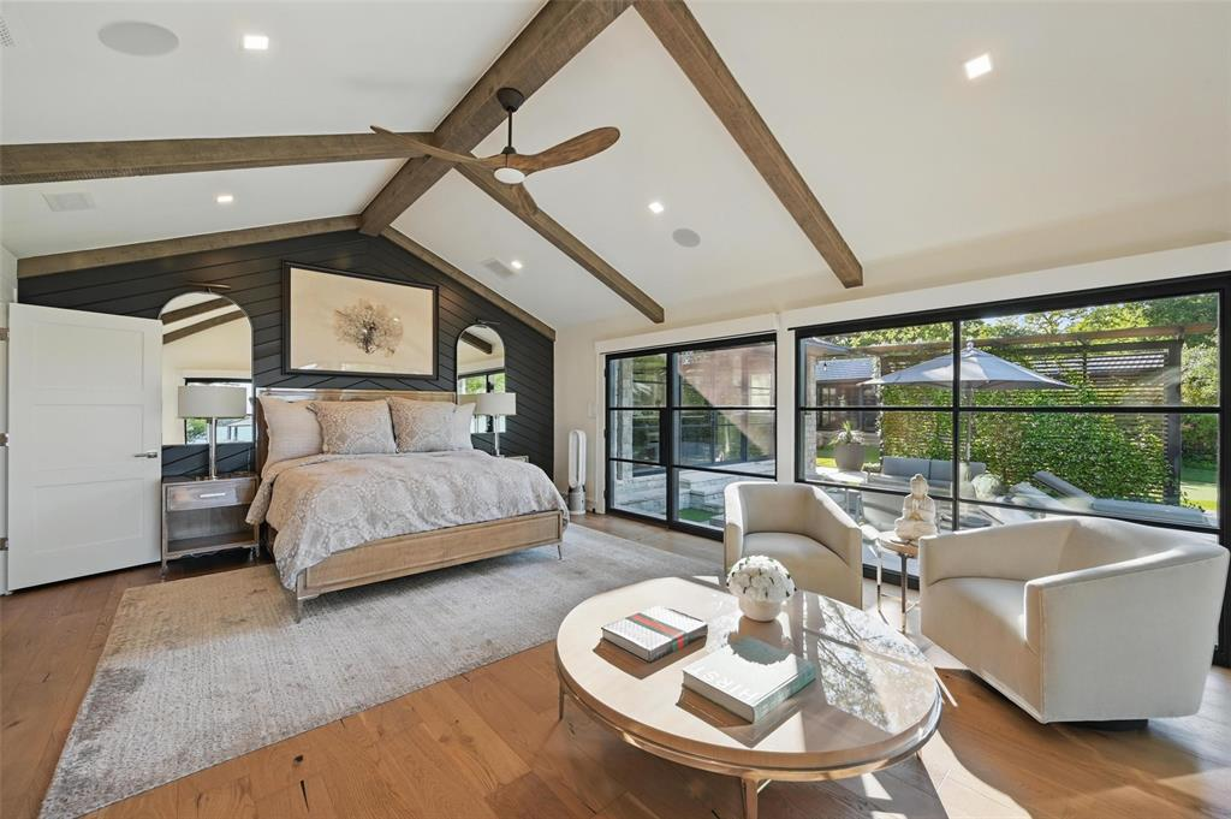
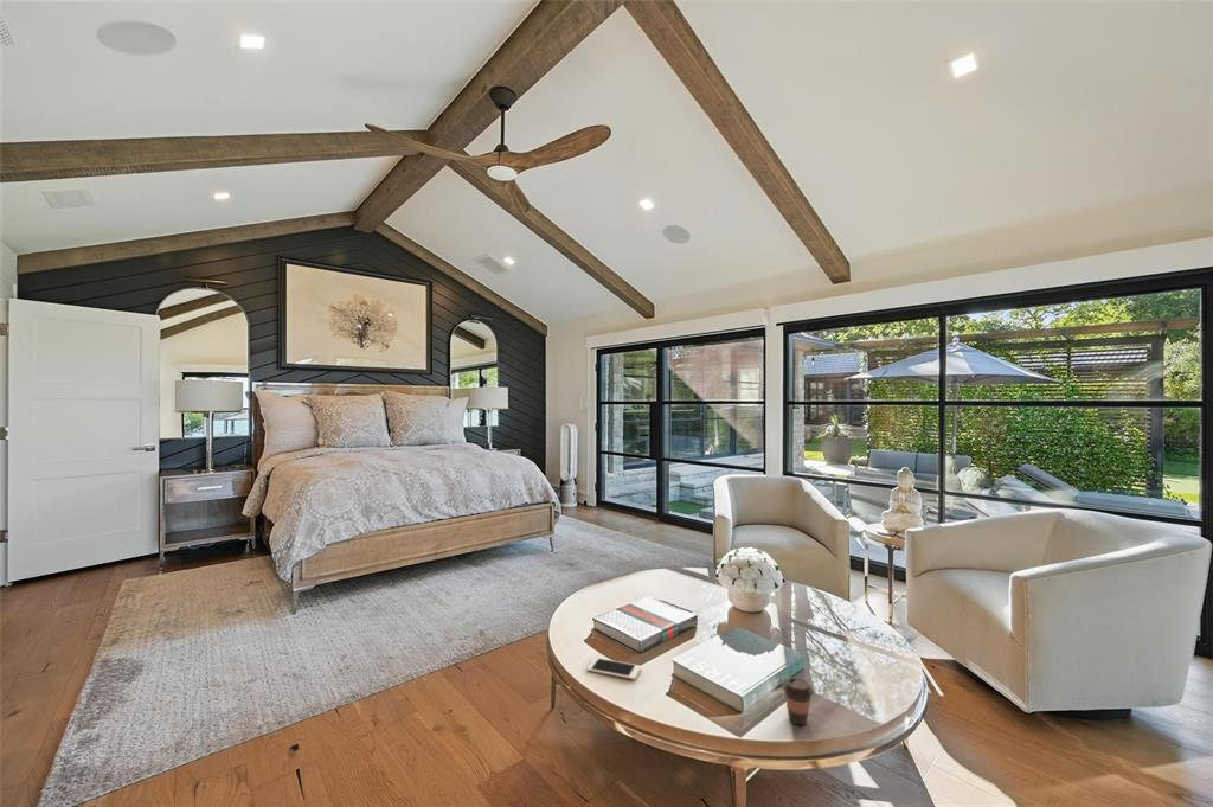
+ cell phone [585,657,642,680]
+ coffee cup [782,677,815,726]
